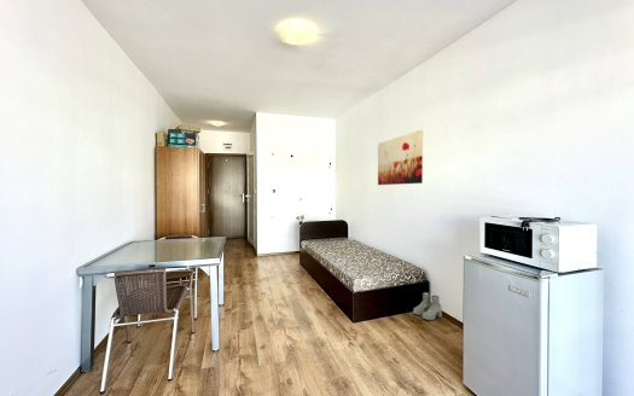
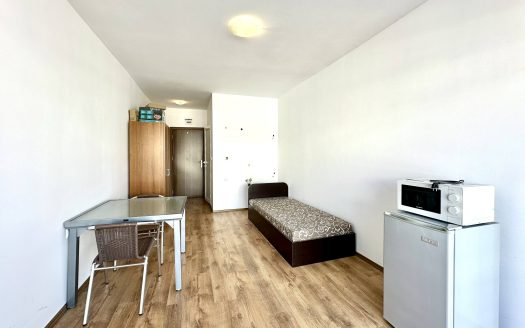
- boots [412,291,443,321]
- wall art [377,129,424,186]
